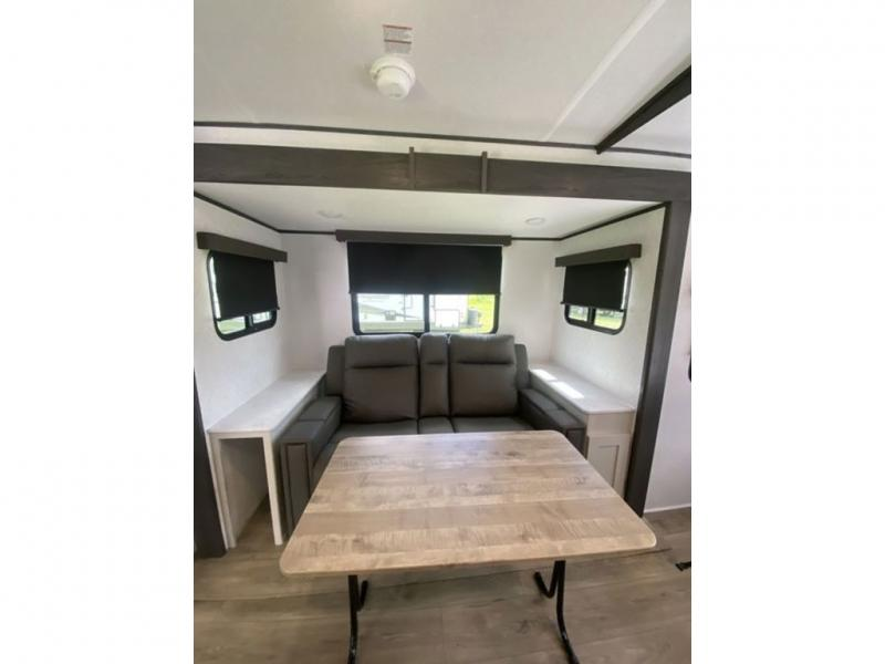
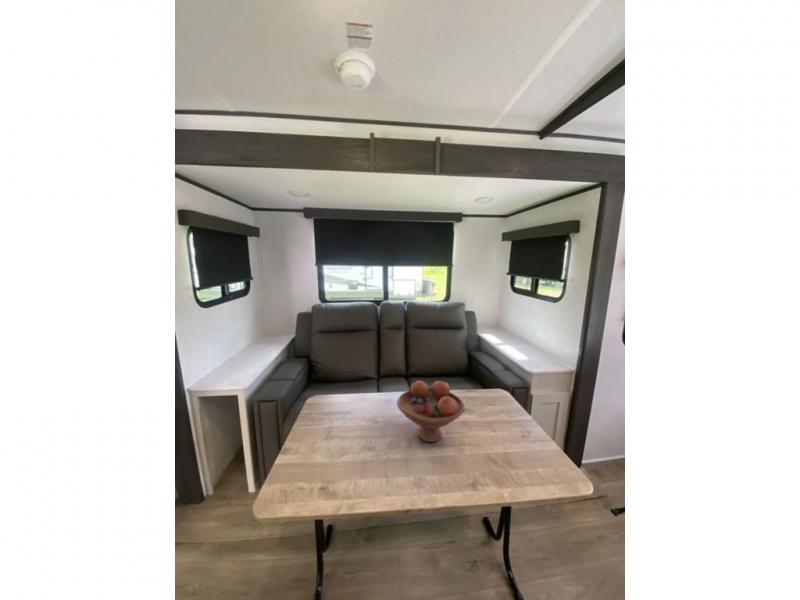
+ fruit bowl [396,380,465,443]
